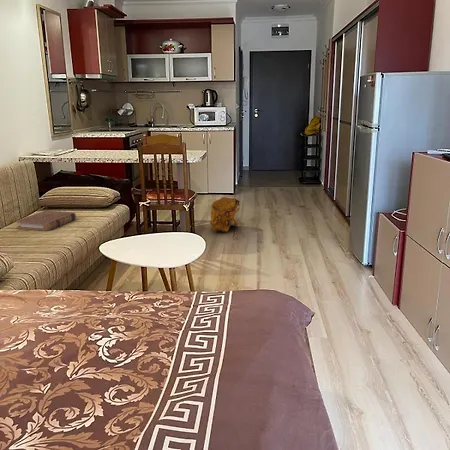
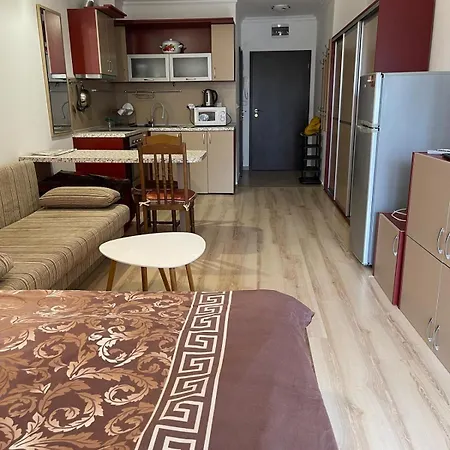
- book [15,210,77,232]
- backpack [209,196,241,233]
